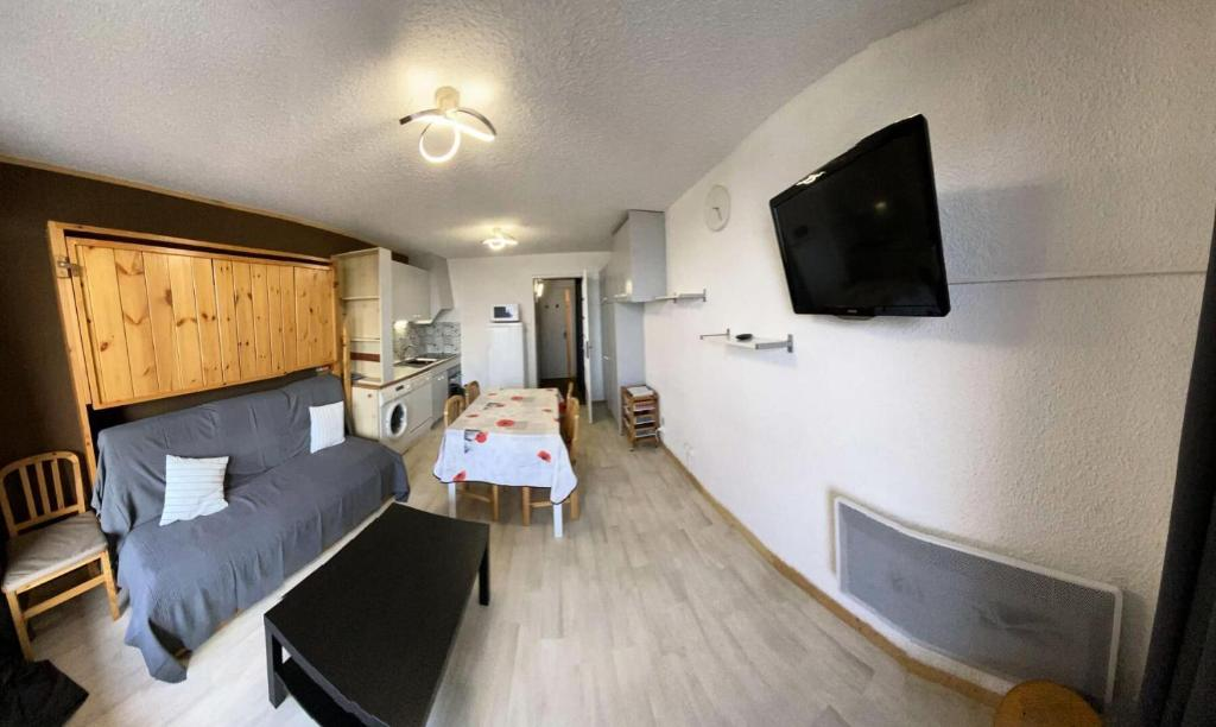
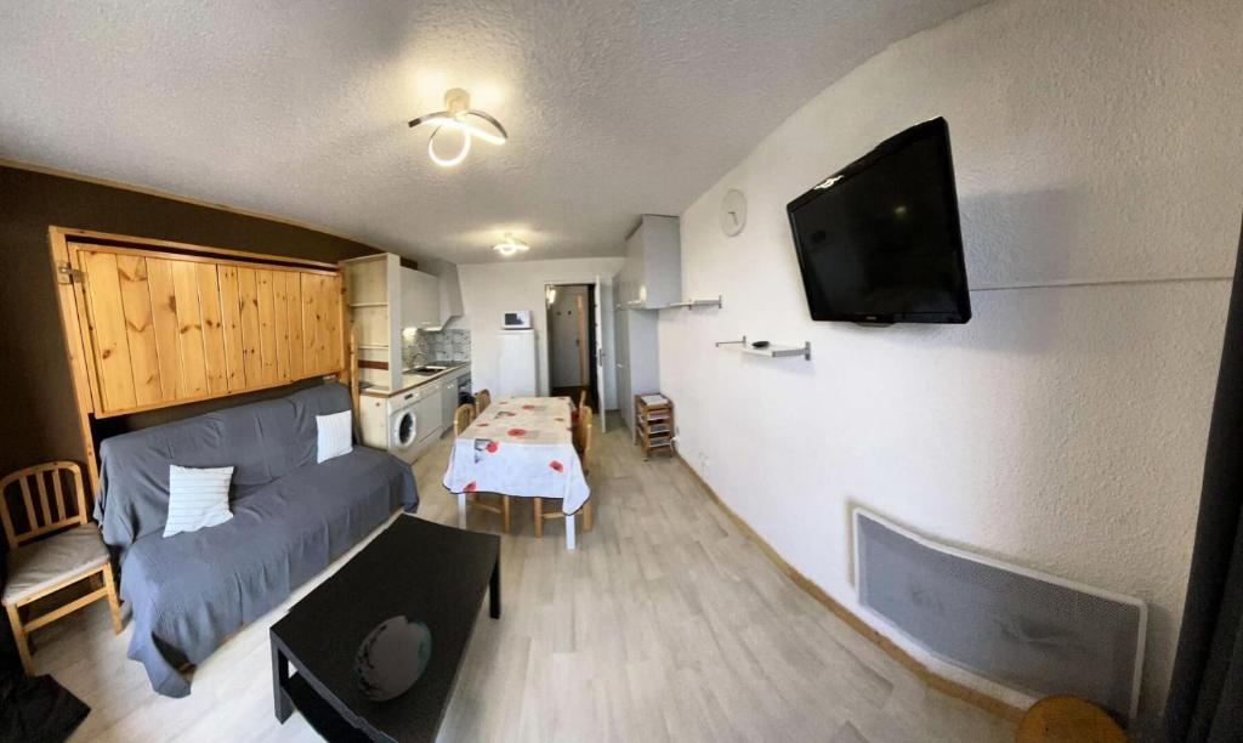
+ decorative orb [352,614,432,702]
